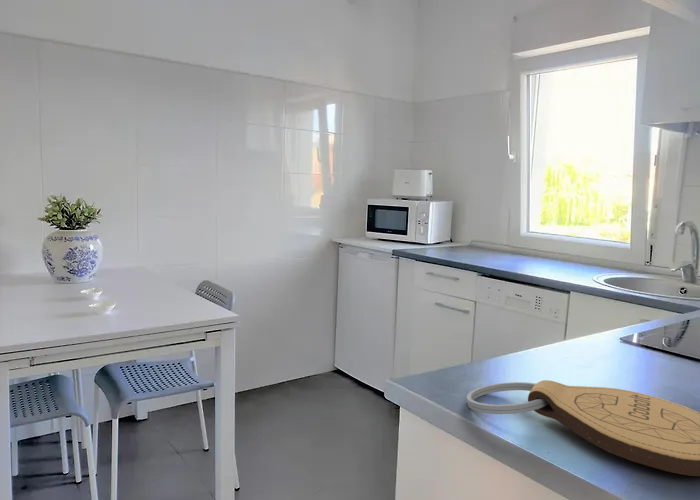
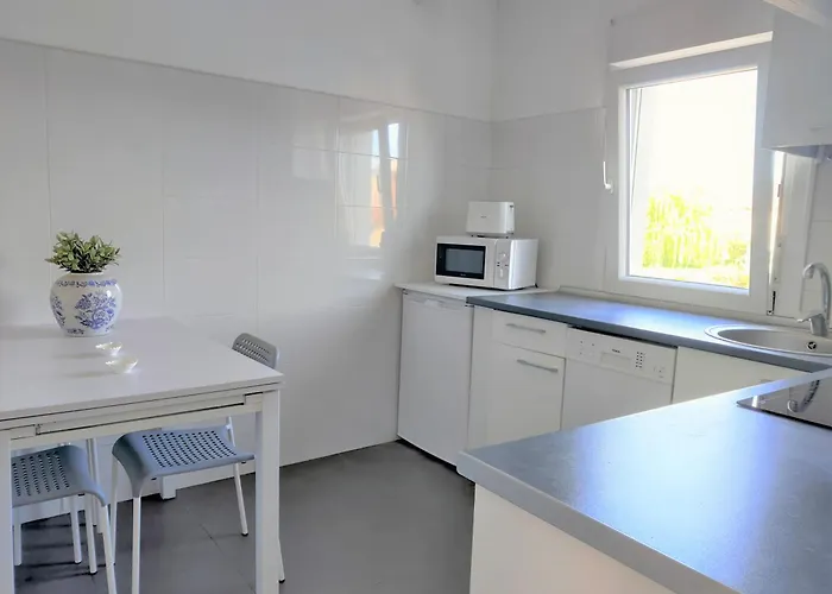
- key chain [466,379,700,477]
